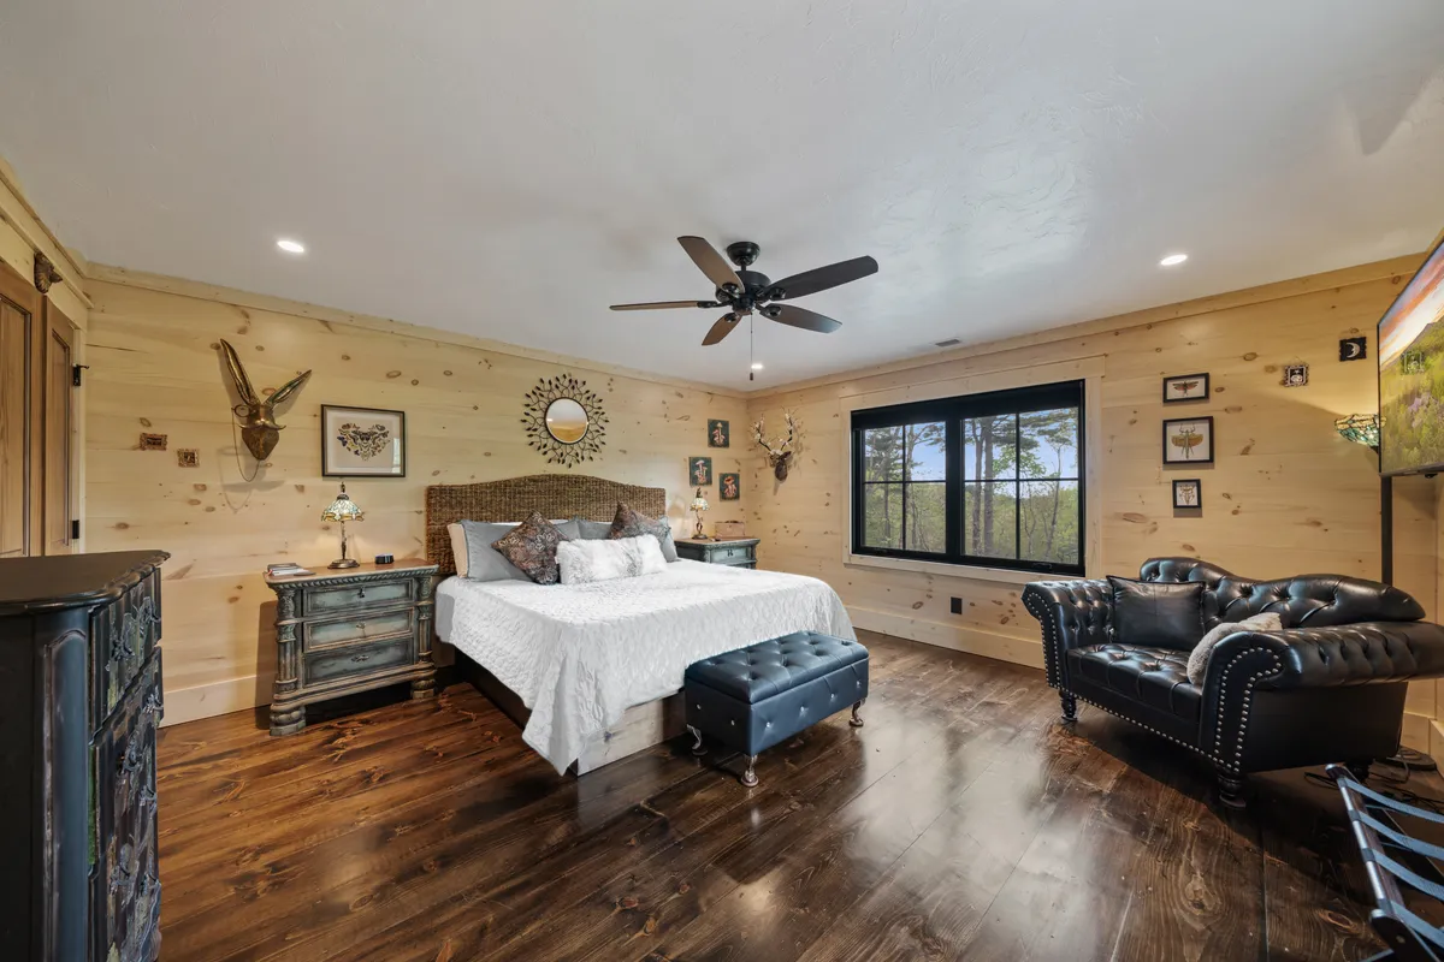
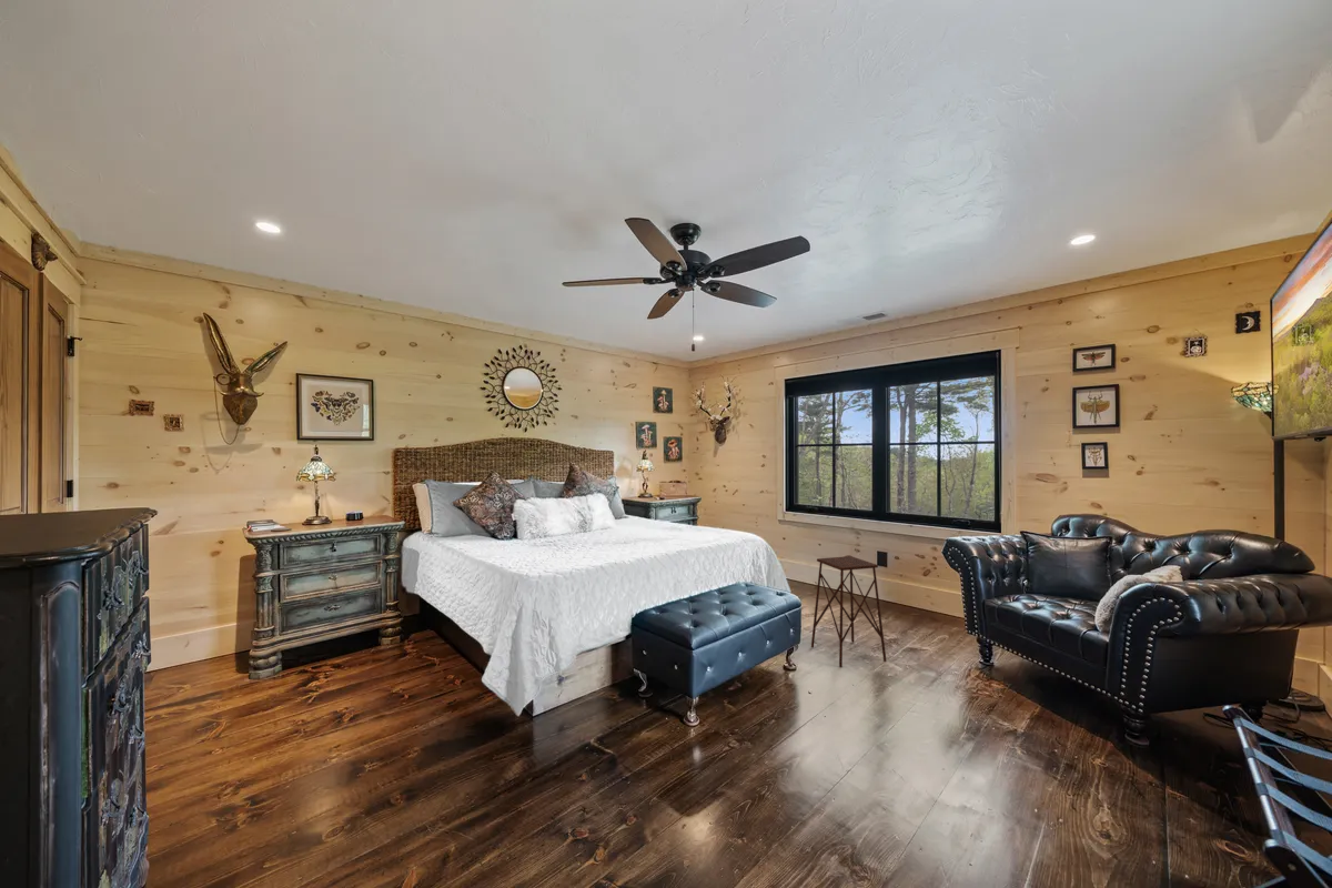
+ side table [810,555,887,668]
